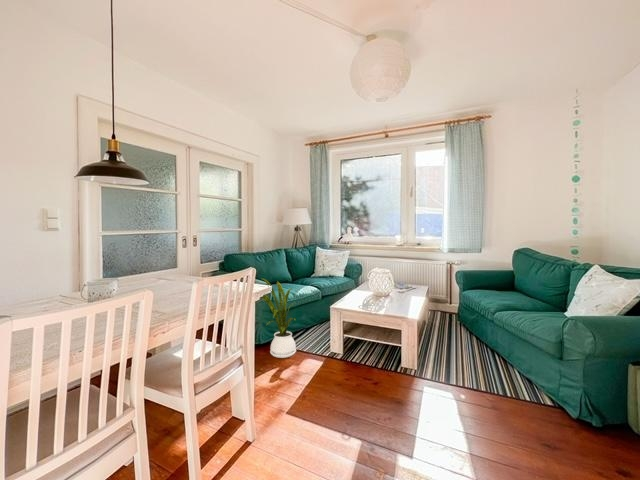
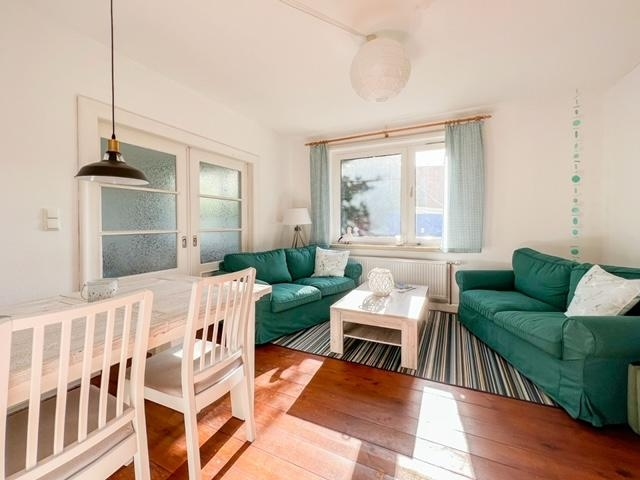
- house plant [261,278,301,359]
